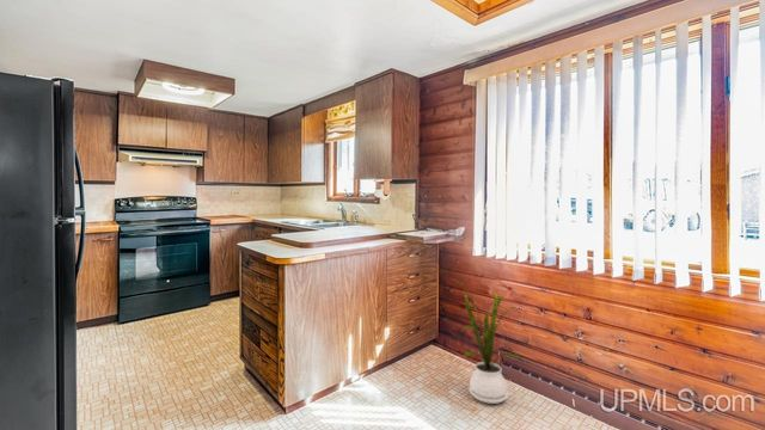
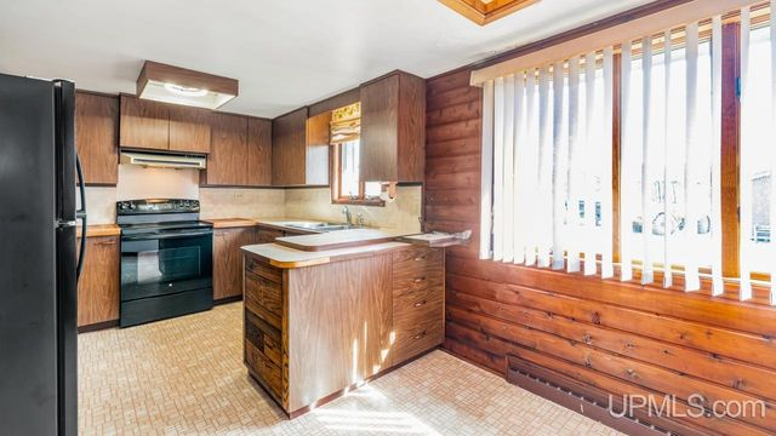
- house plant [449,277,525,405]
